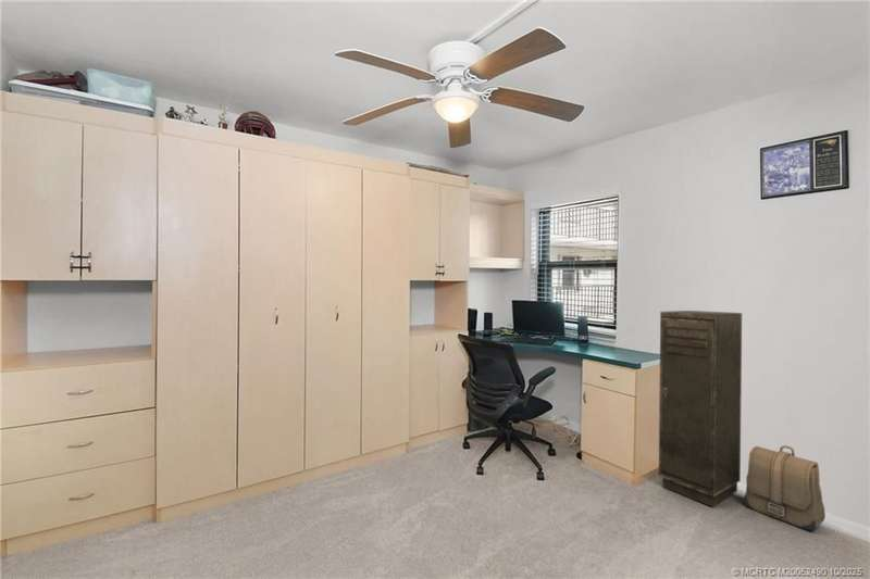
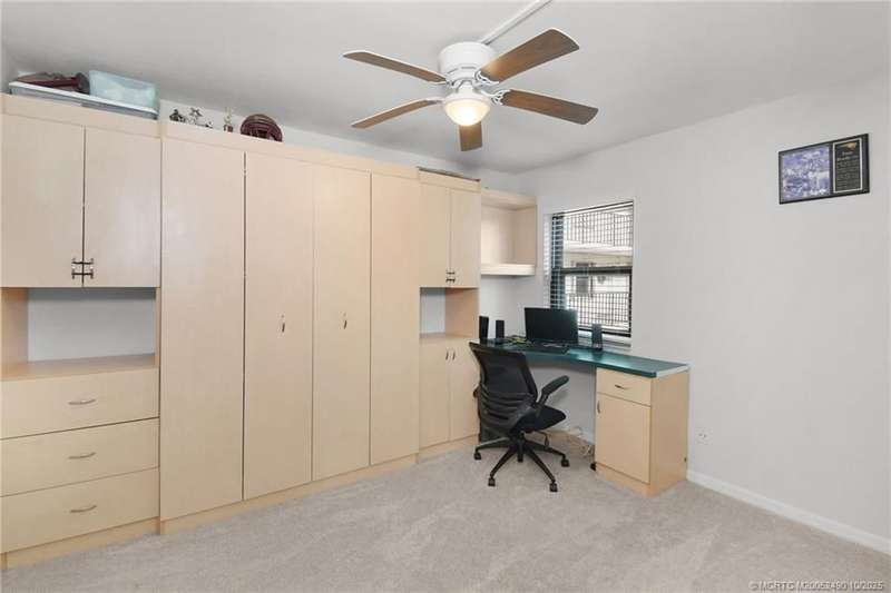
- storage cabinet [658,310,743,508]
- backpack [743,444,826,531]
